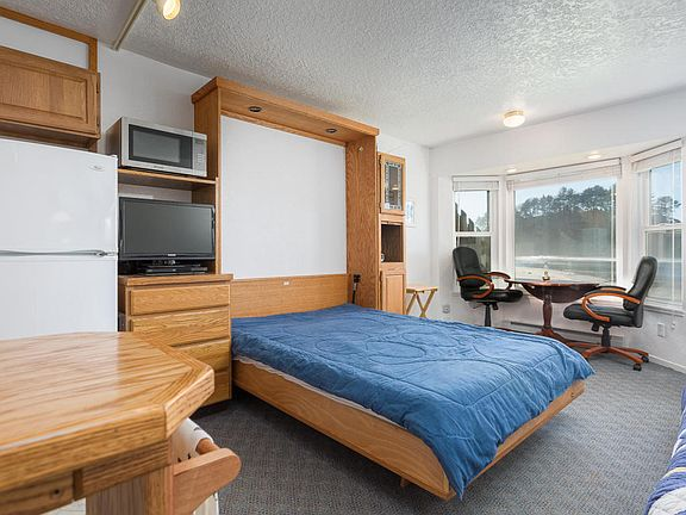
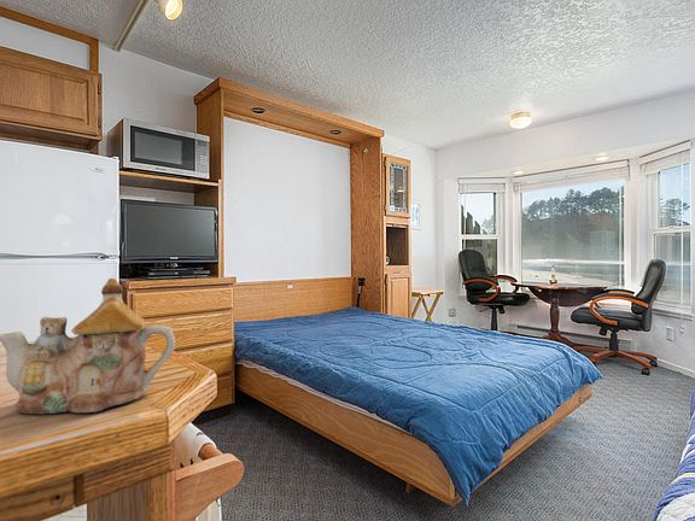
+ teapot [0,277,176,415]
